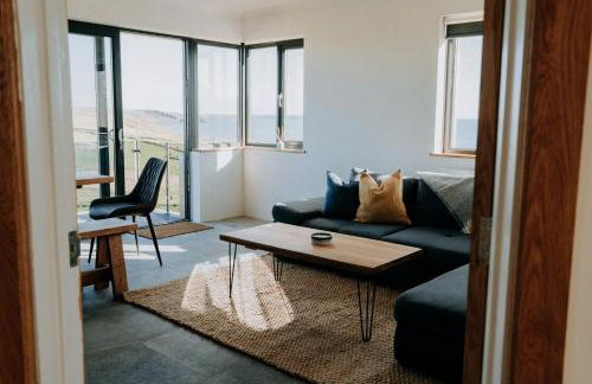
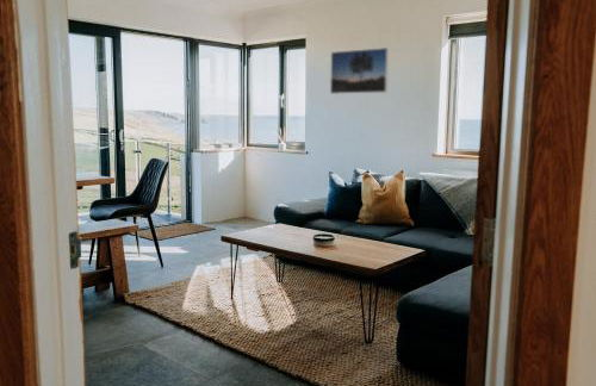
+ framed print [329,46,390,95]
